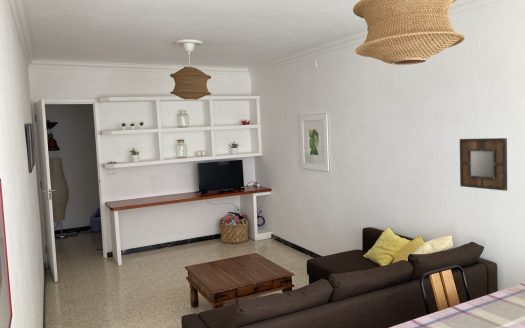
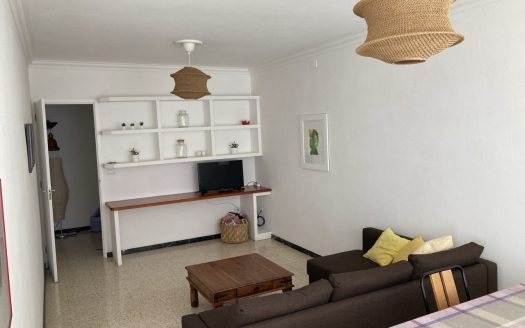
- home mirror [459,137,508,192]
